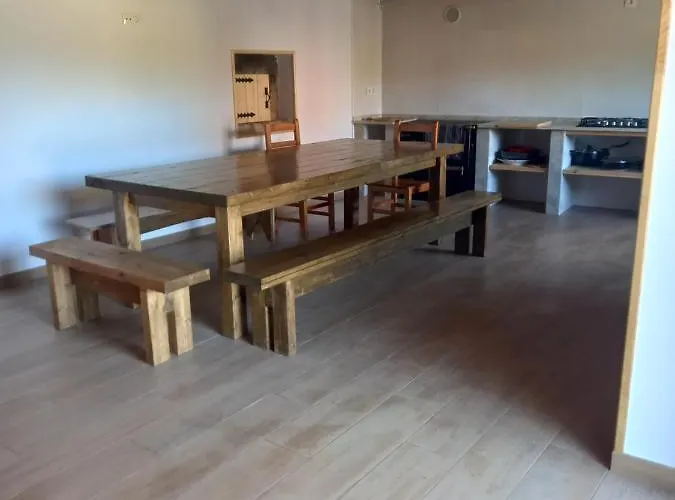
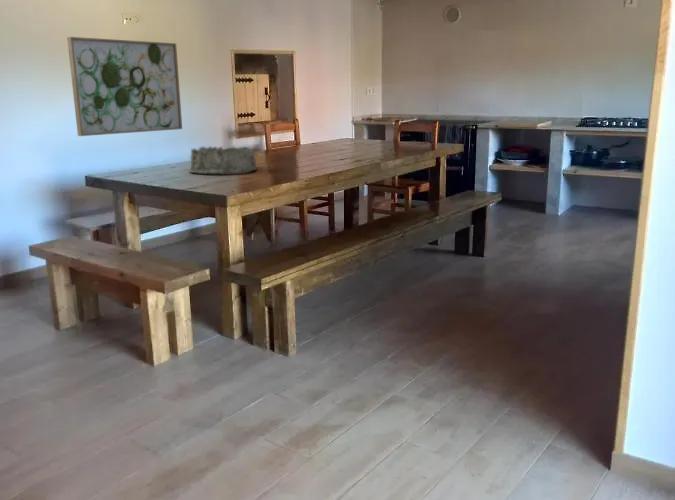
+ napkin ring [188,145,258,175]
+ wall art [66,36,183,137]
